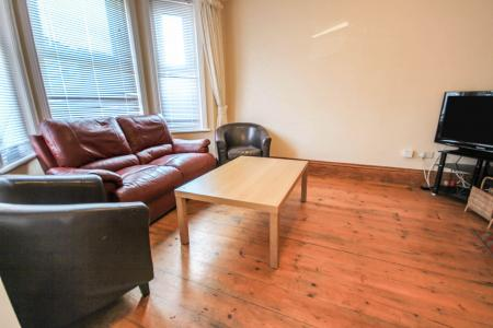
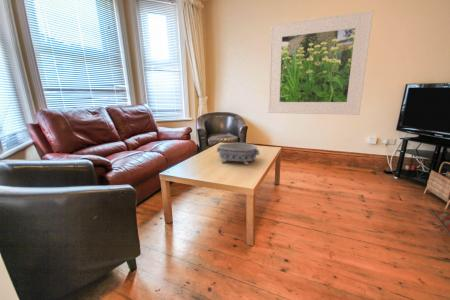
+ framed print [267,10,374,116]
+ decorative bowl [216,142,260,166]
